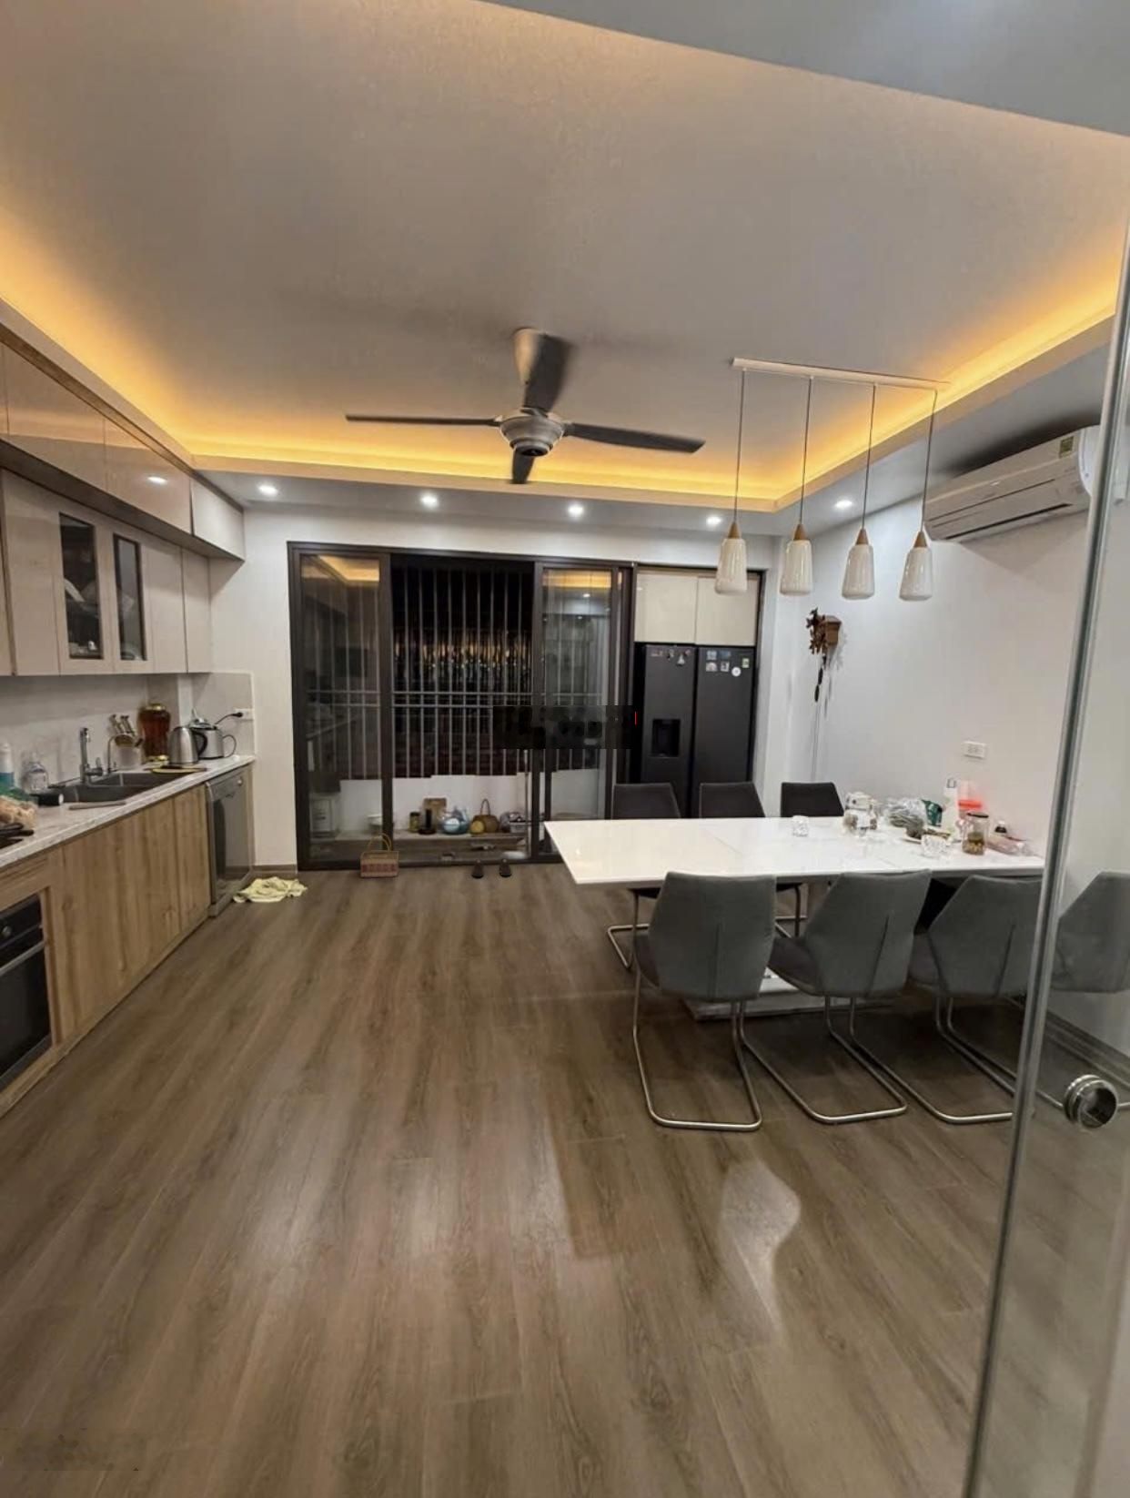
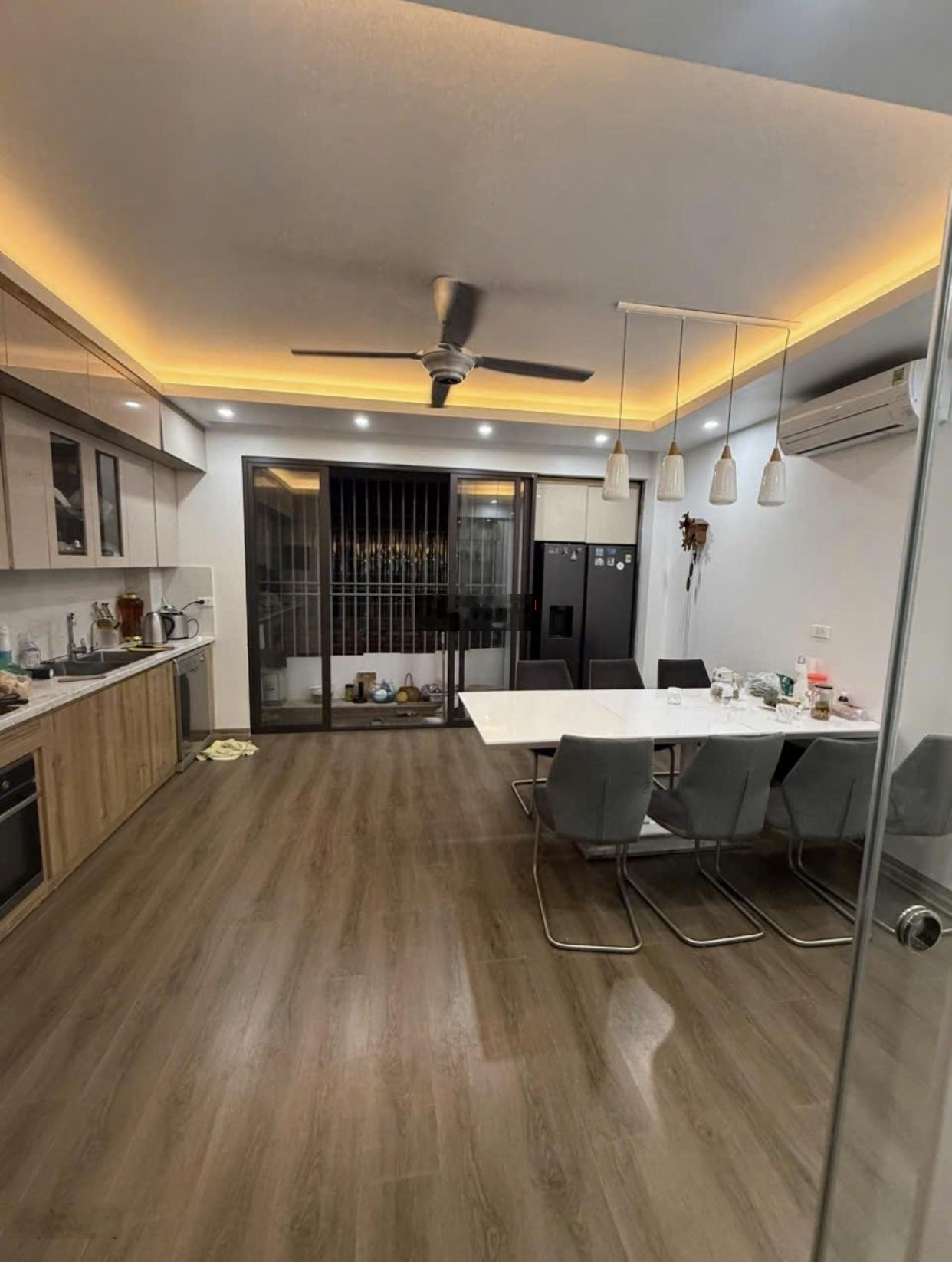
- basket [360,832,400,878]
- shoe [471,857,513,877]
